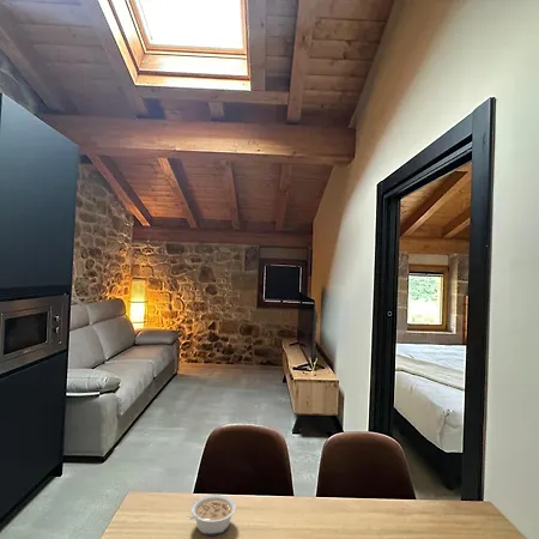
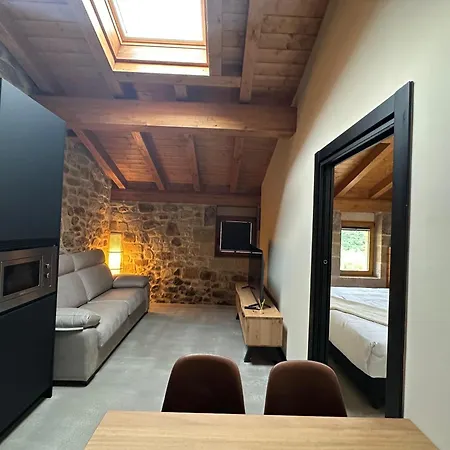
- legume [186,493,237,537]
